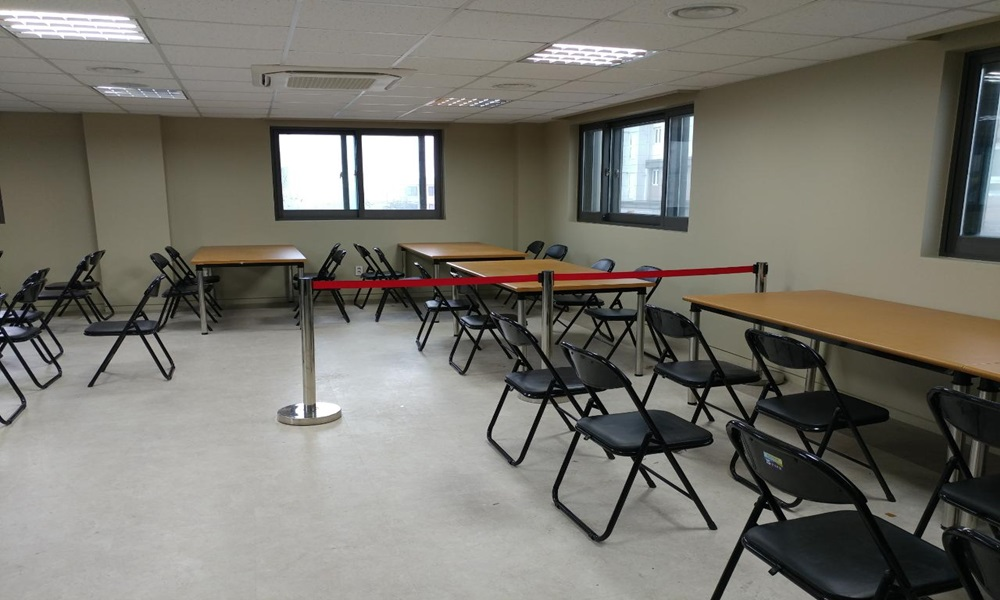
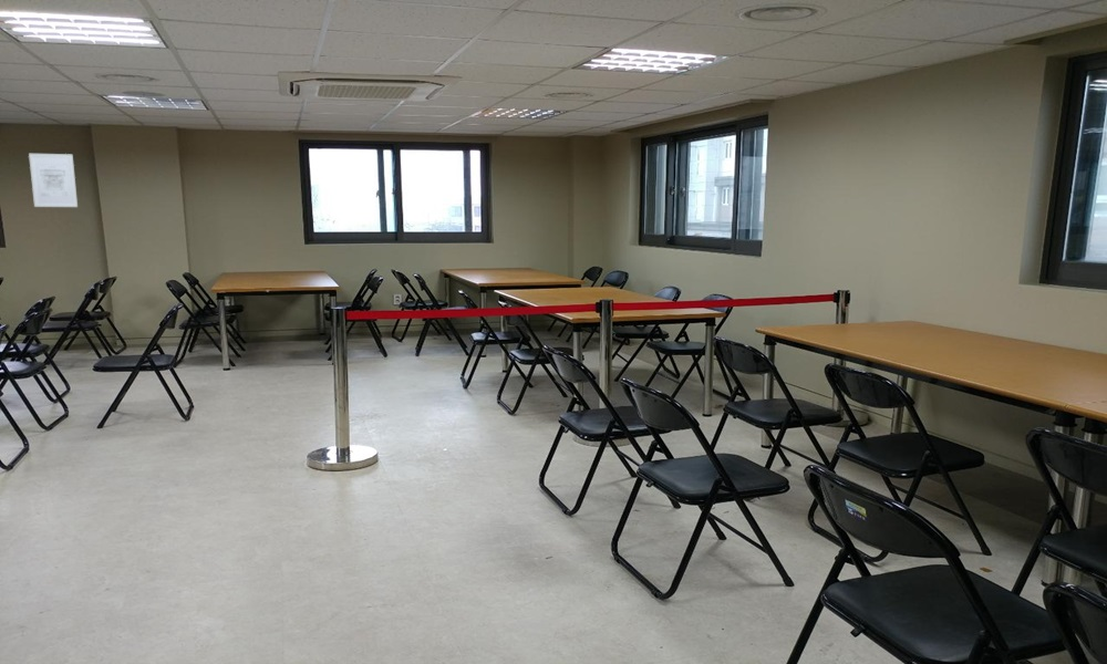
+ wall art [28,153,79,208]
